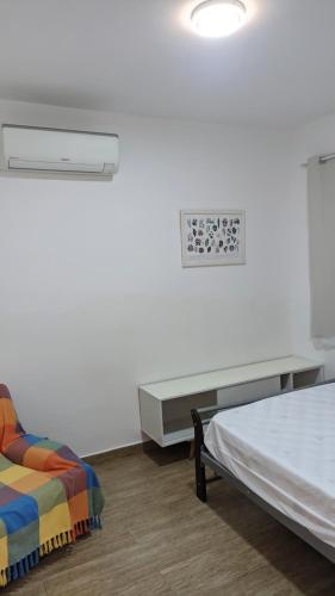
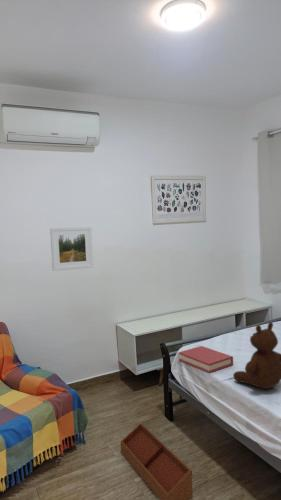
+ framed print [49,226,94,272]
+ storage bin [120,422,194,500]
+ teddy bear [232,321,281,390]
+ hardback book [178,345,234,374]
